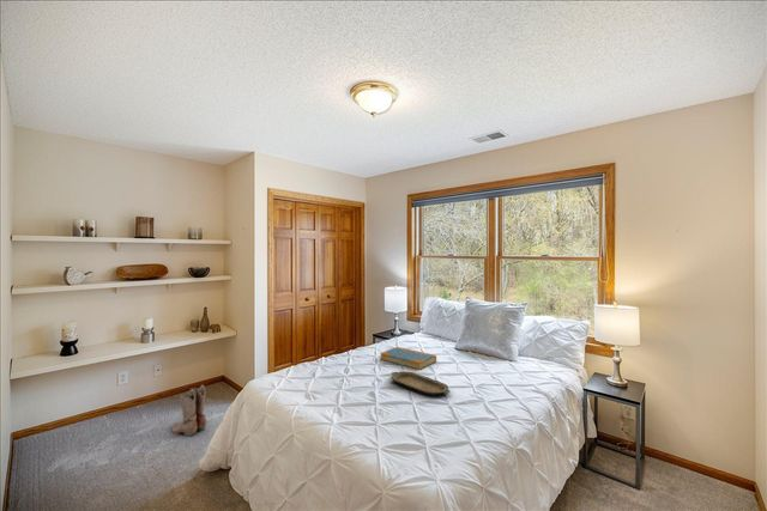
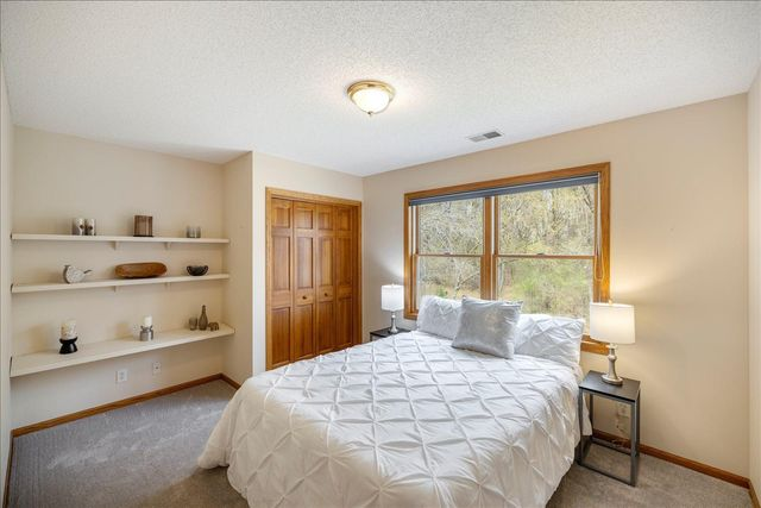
- boots [170,384,207,437]
- book [380,346,437,371]
- serving tray [388,371,452,396]
